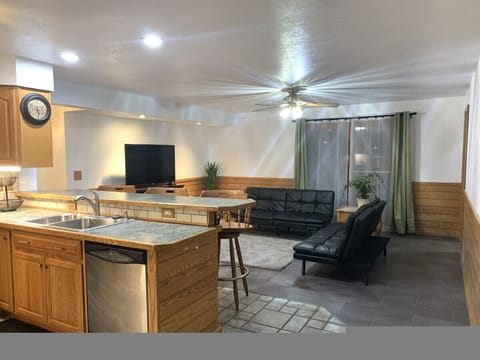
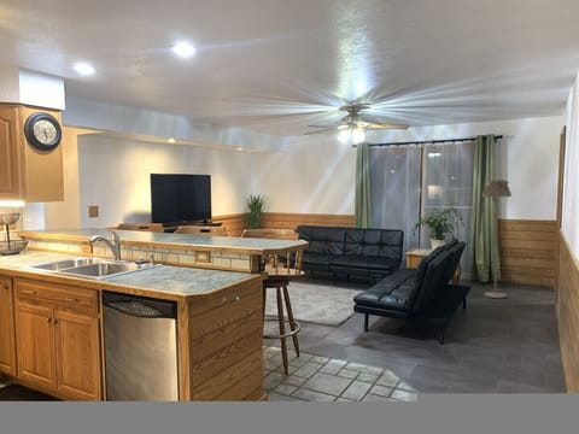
+ floor lamp [481,178,513,299]
